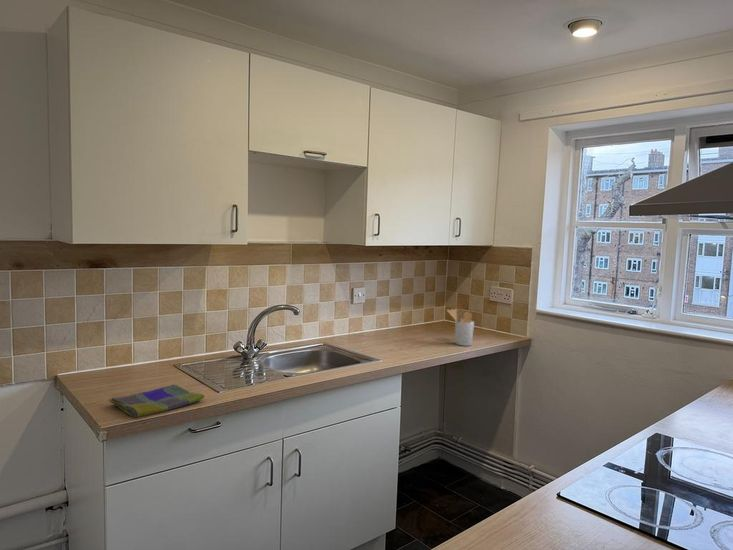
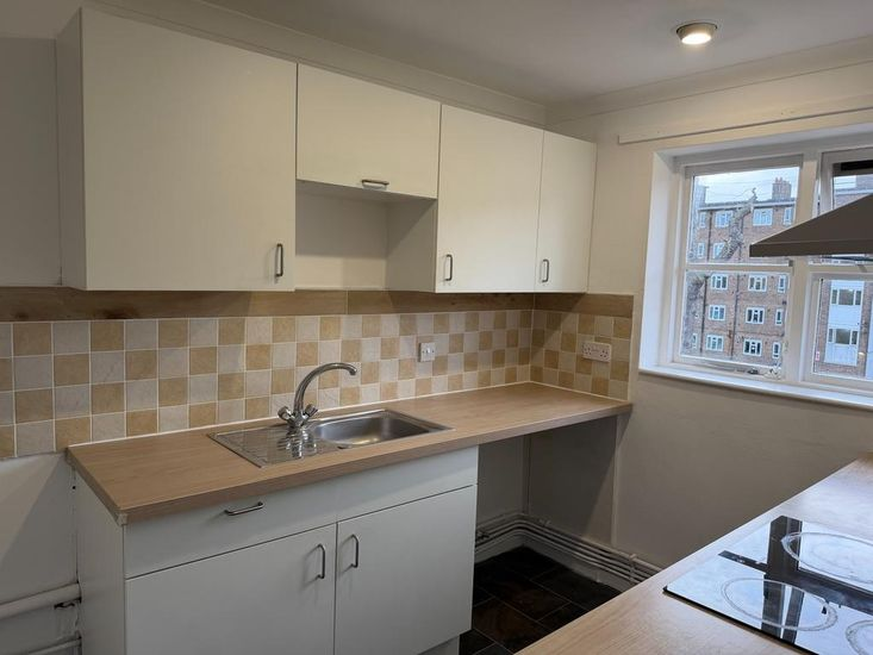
- dish towel [107,384,205,418]
- utensil holder [446,308,475,347]
